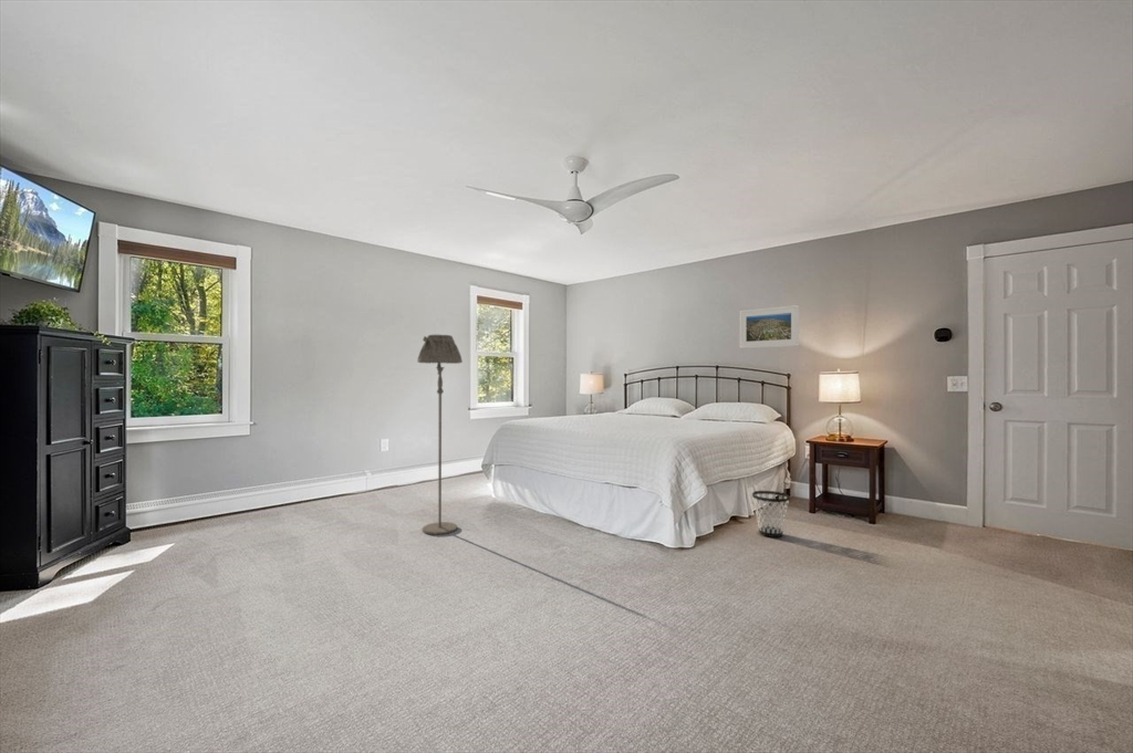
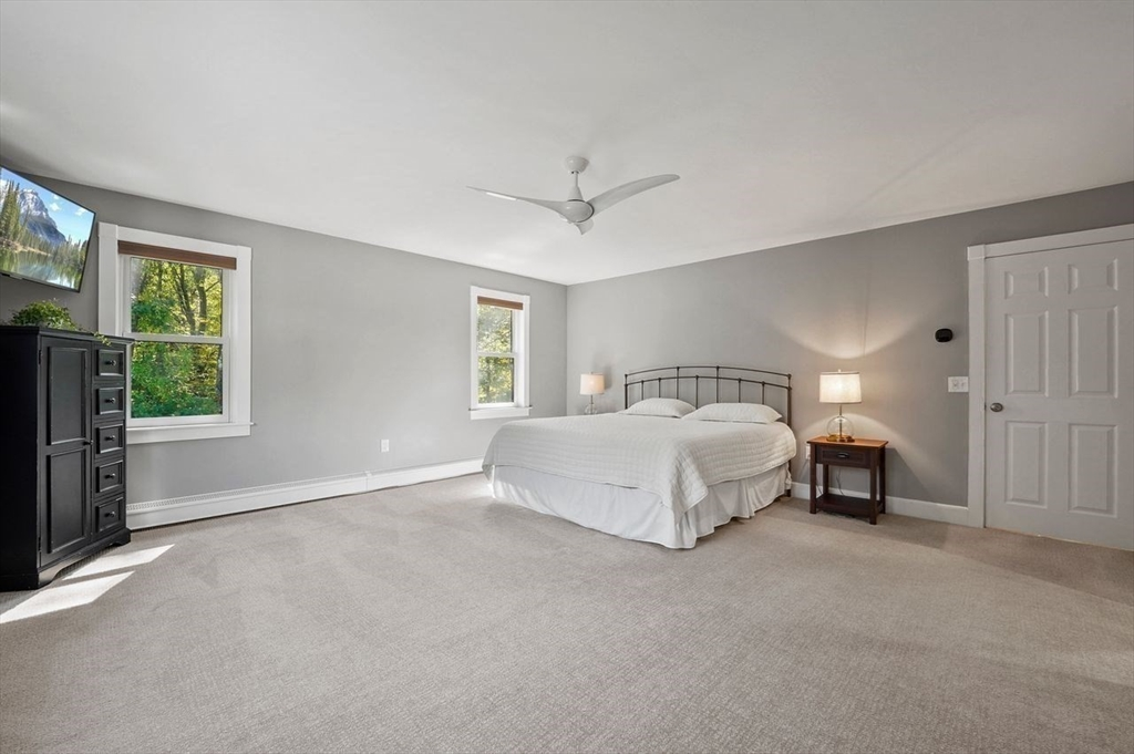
- wastebasket [751,490,791,538]
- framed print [739,304,800,349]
- floor lamp [416,334,464,536]
